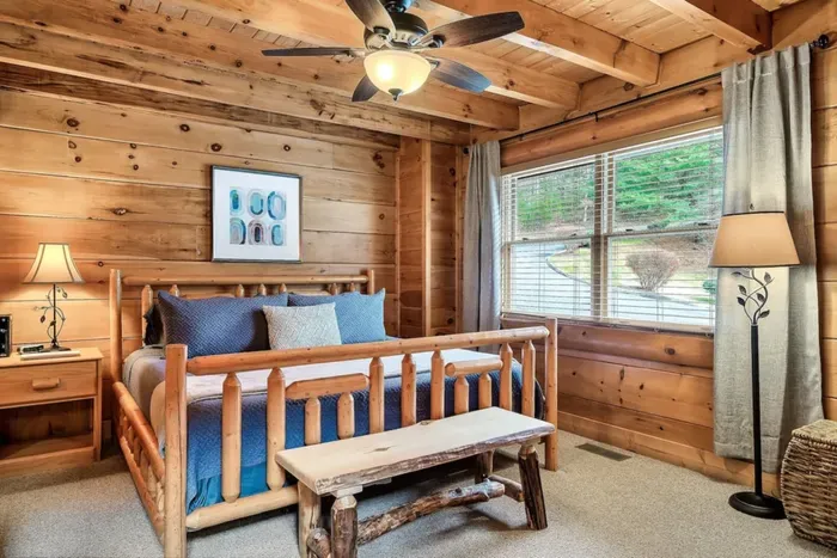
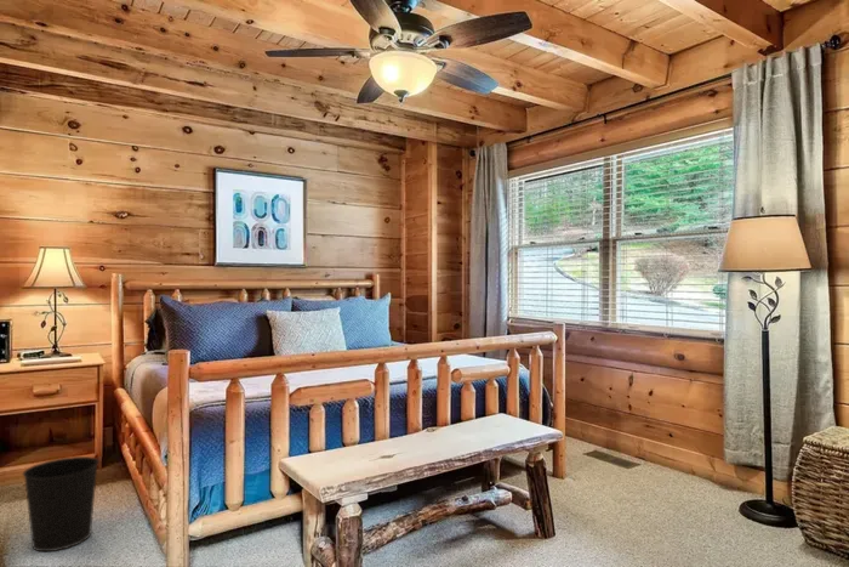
+ wastebasket [22,455,101,552]
